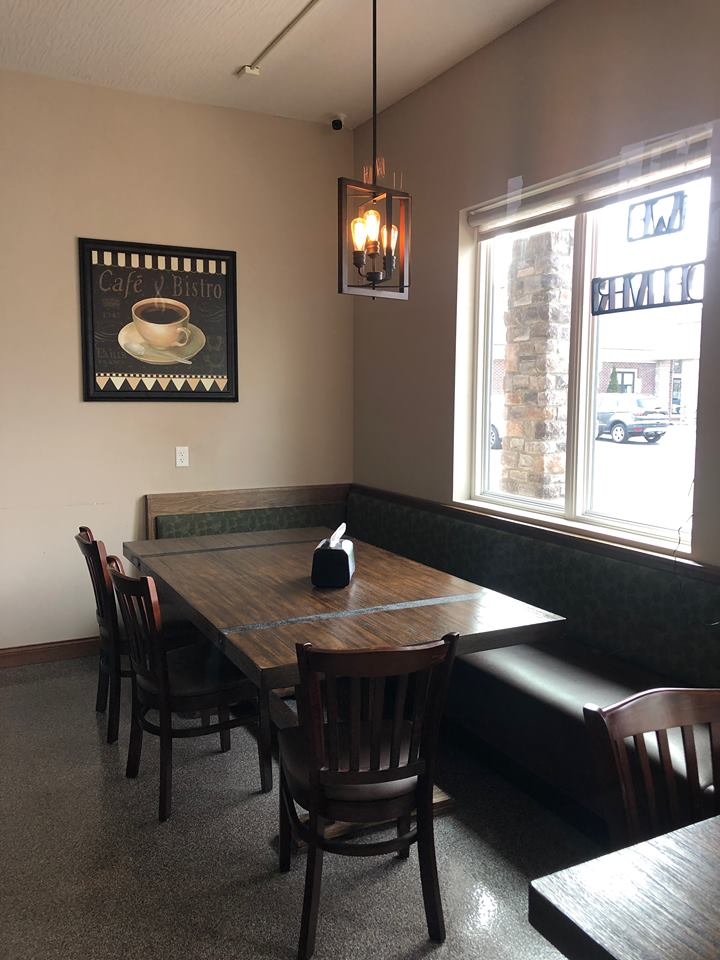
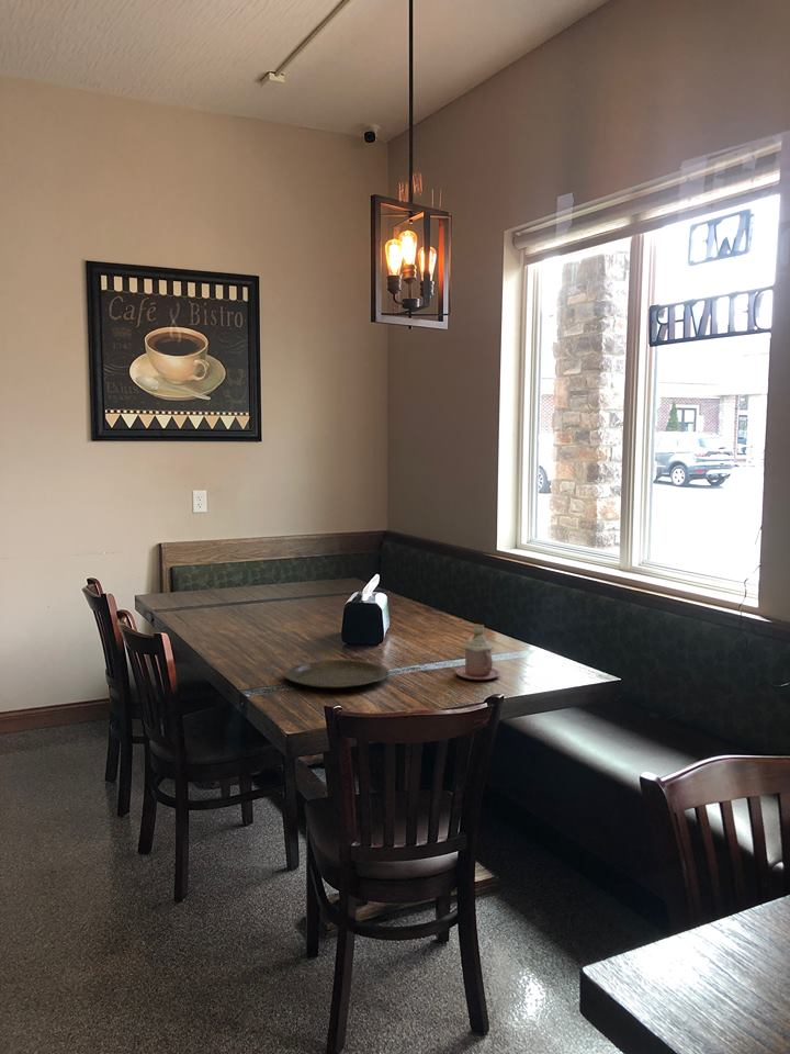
+ mug [454,624,501,681]
+ plate [282,658,391,689]
